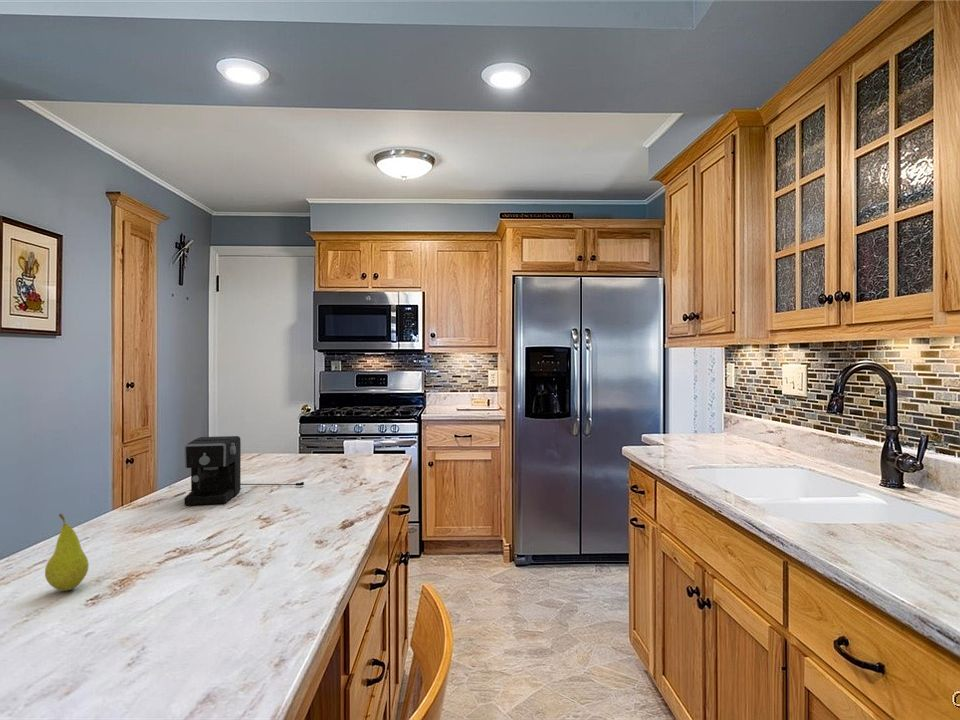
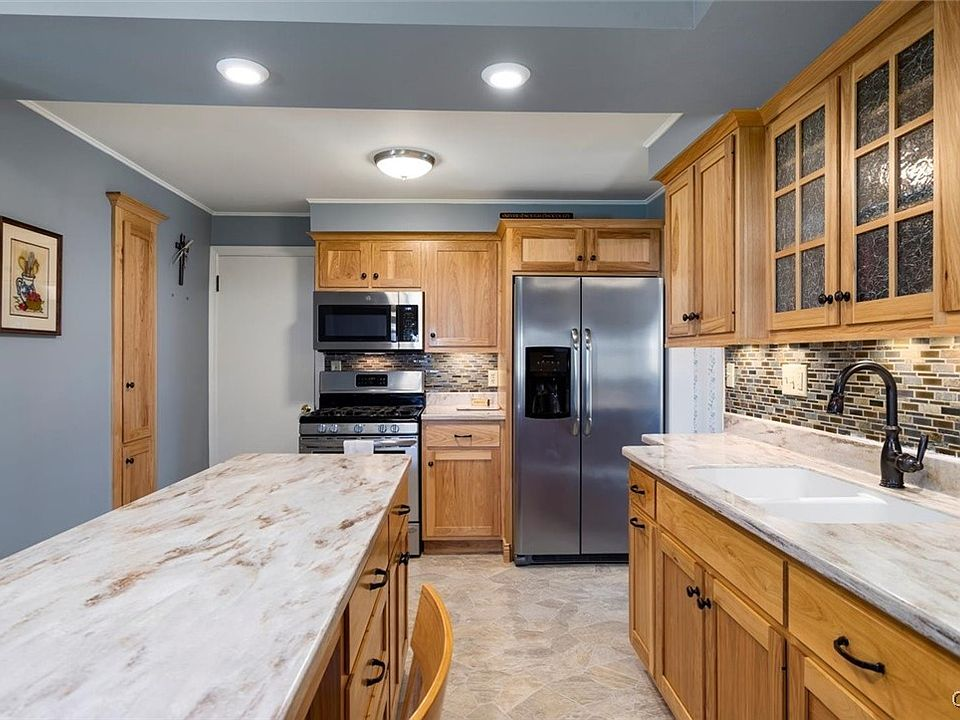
- fruit [44,513,90,592]
- coffee maker [183,435,305,506]
